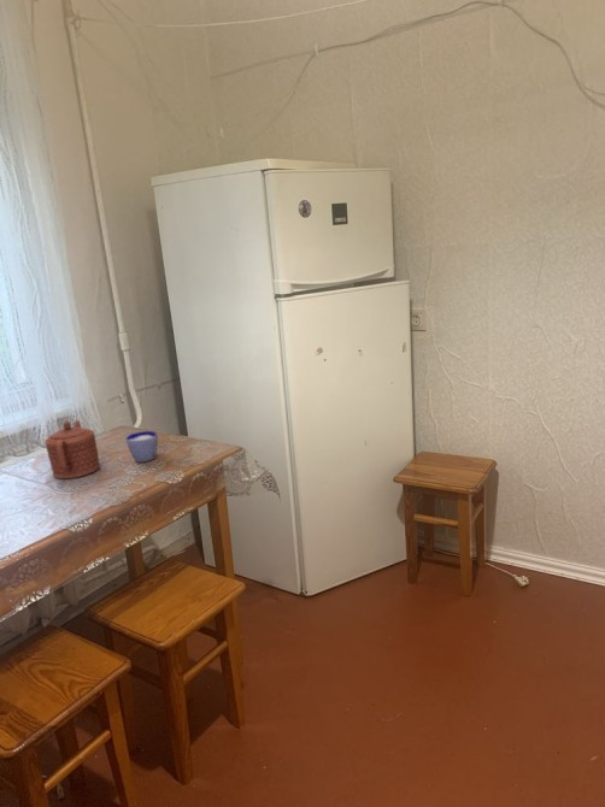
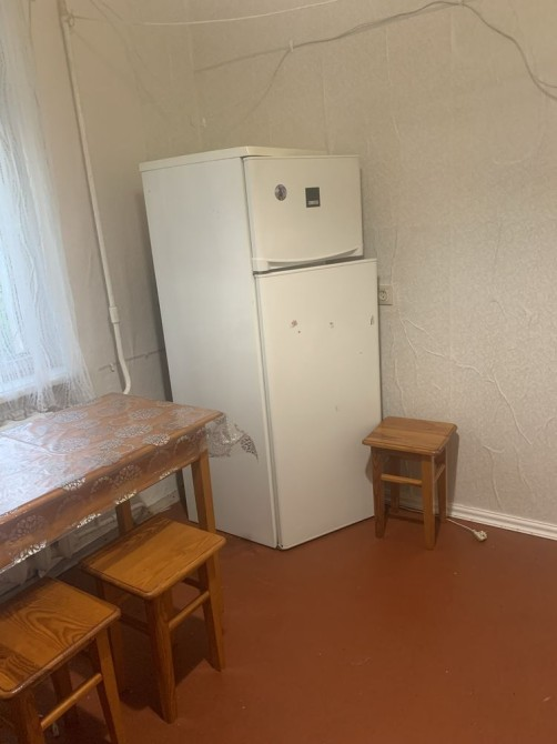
- cup [125,430,159,464]
- teapot [43,419,101,479]
